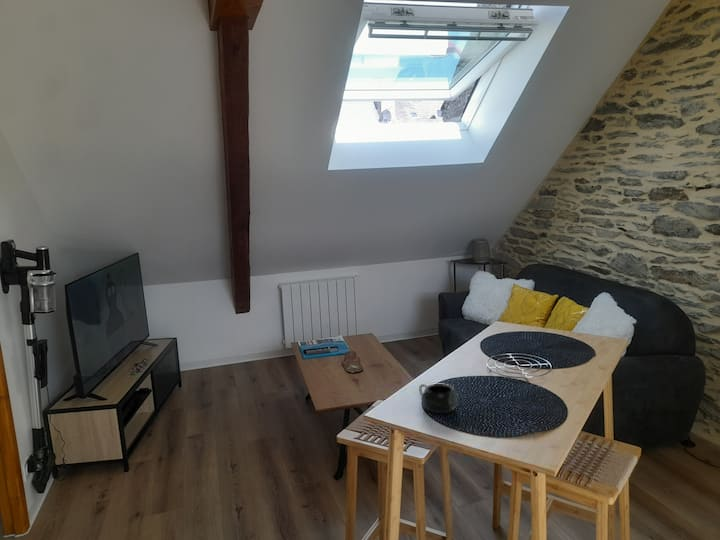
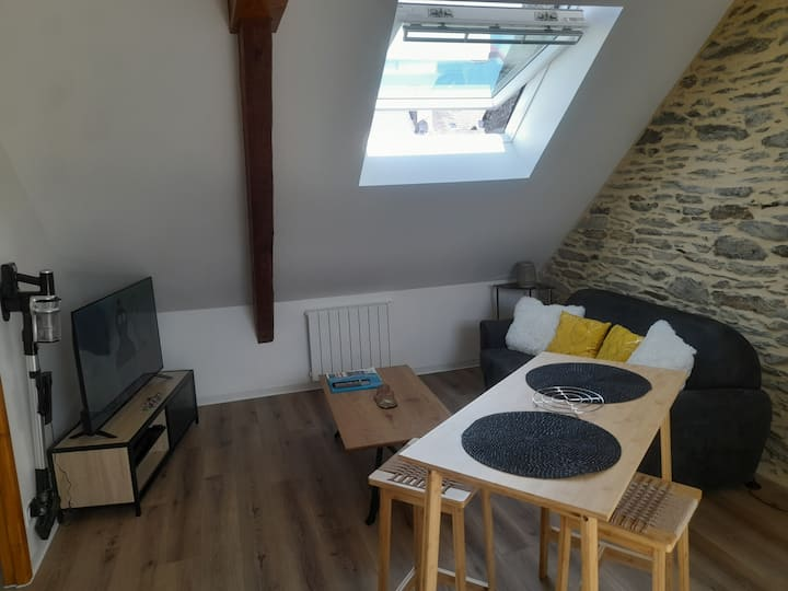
- mug [418,383,458,414]
